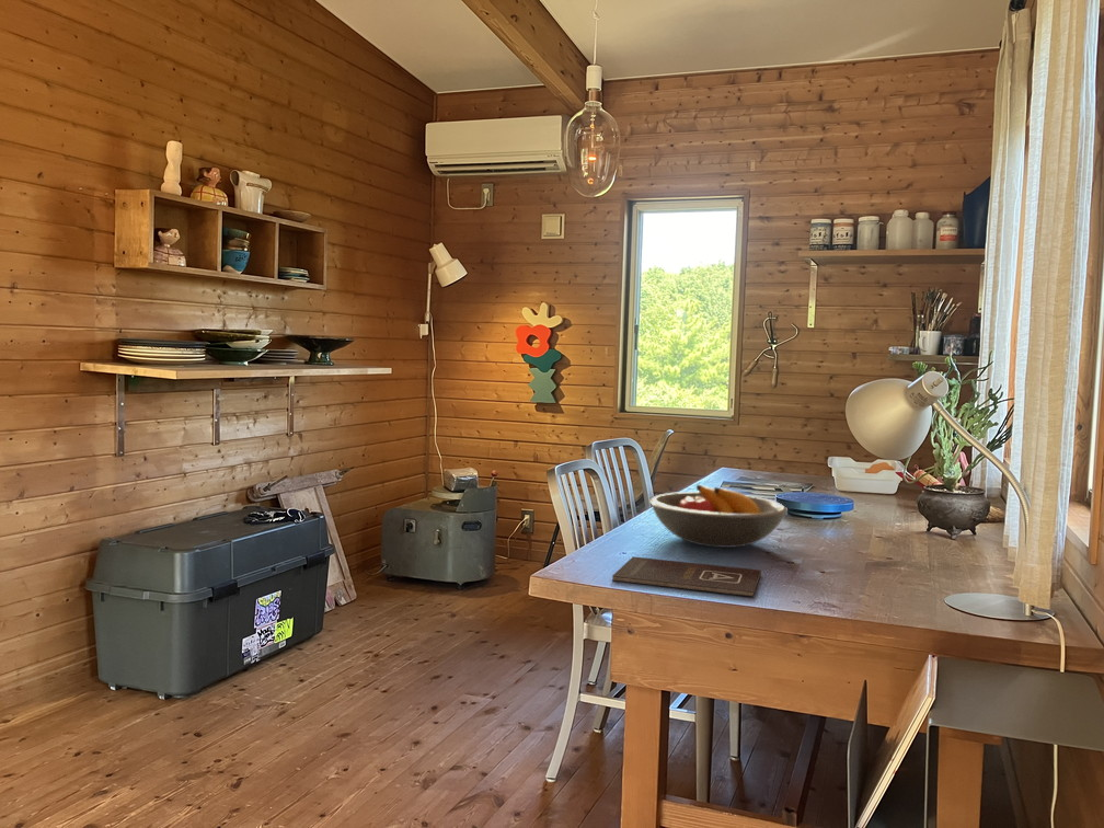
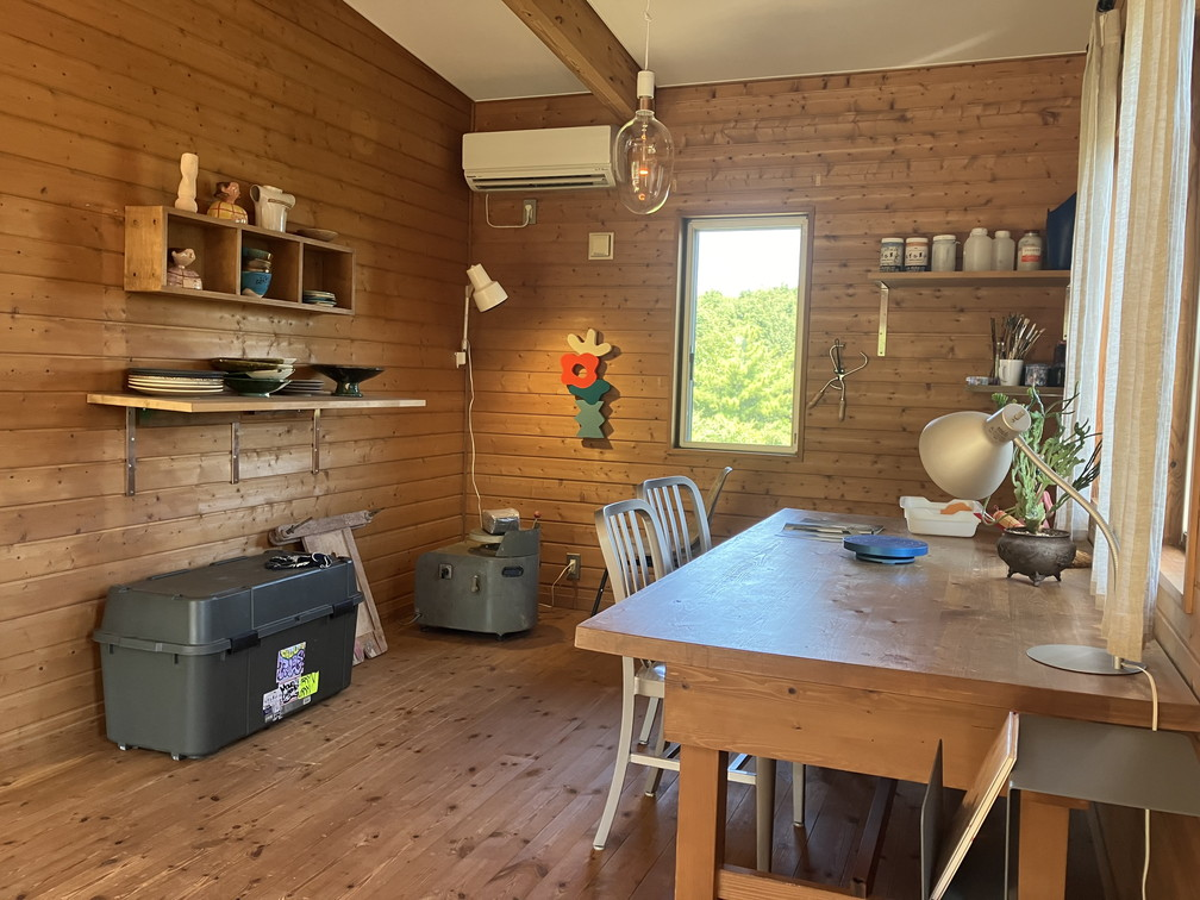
- fruit bowl [648,483,789,549]
- book [611,555,762,598]
